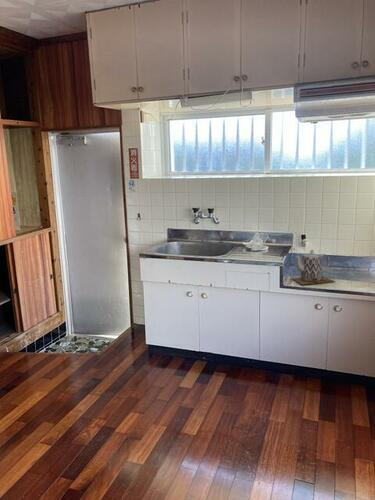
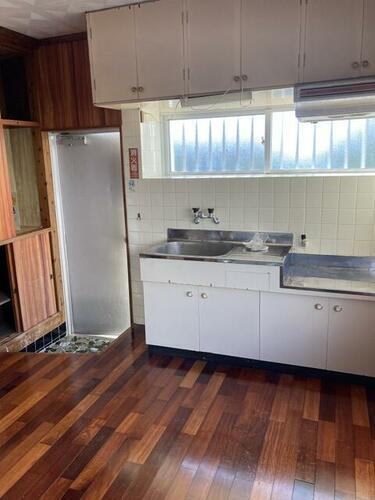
- teapot [290,249,336,285]
